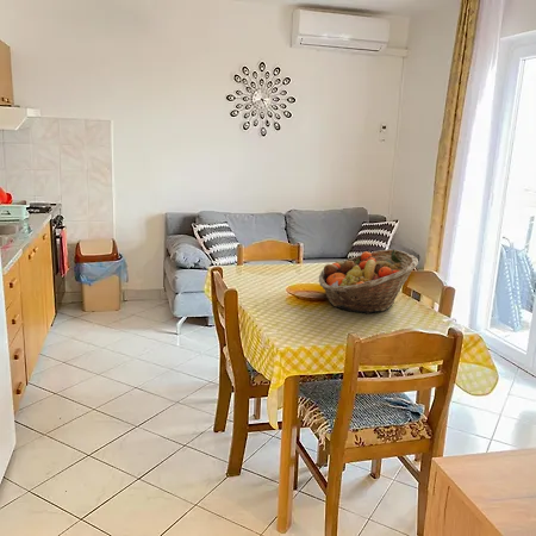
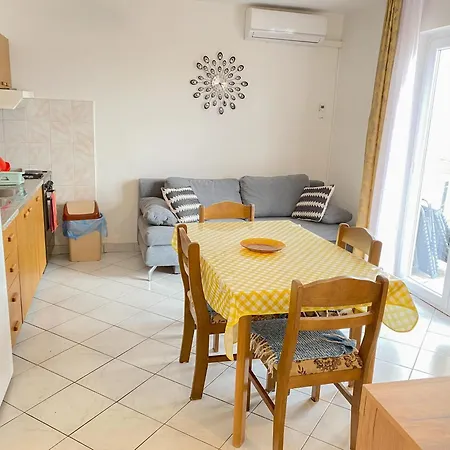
- fruit basket [318,248,419,314]
